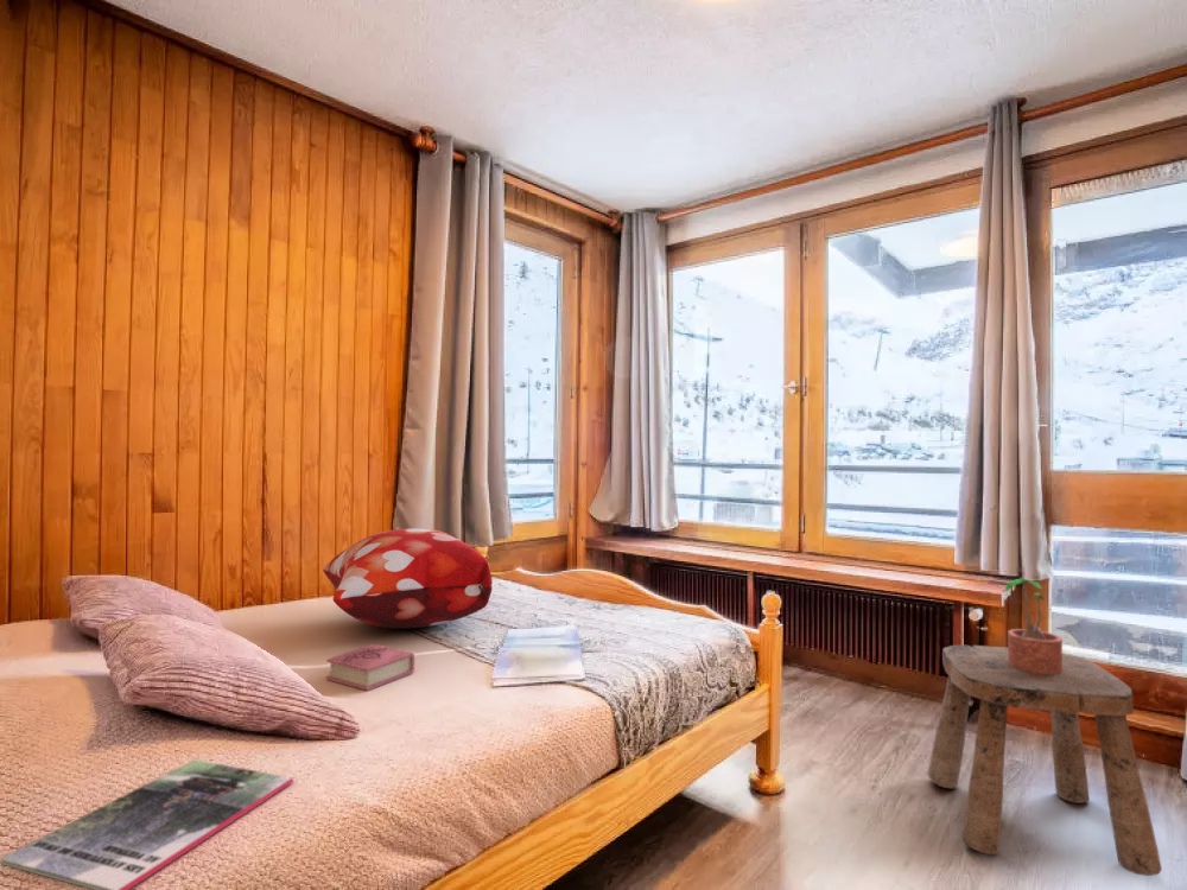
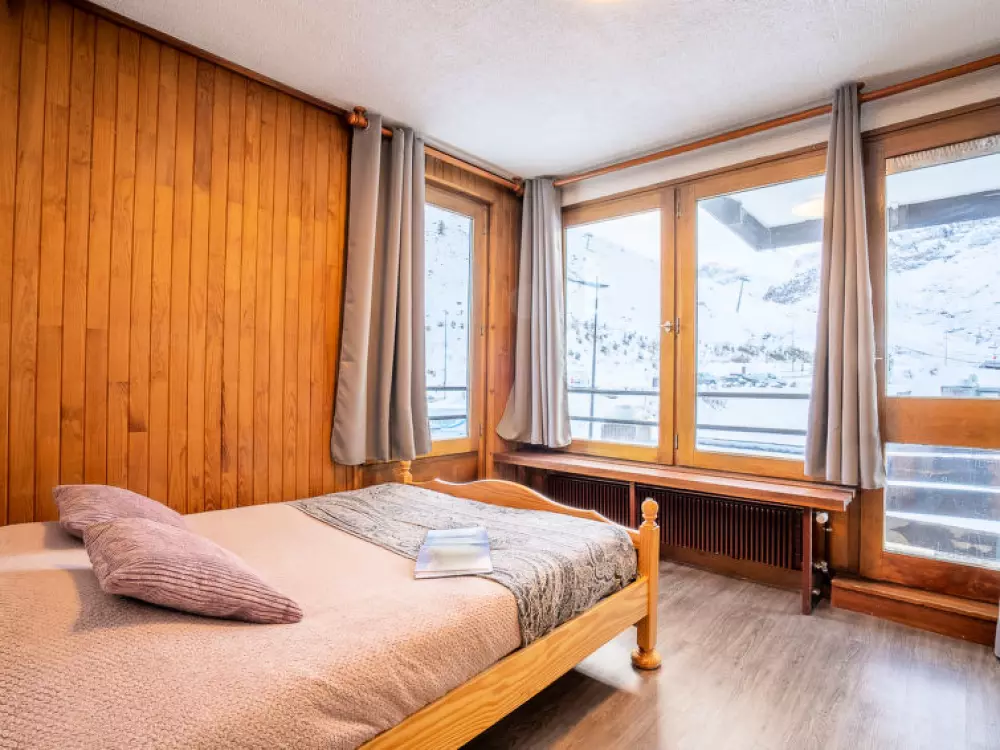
- magazine [0,758,294,890]
- potted plant [1001,577,1064,674]
- decorative pillow [322,527,494,630]
- stool [927,643,1163,877]
- book [325,643,415,692]
